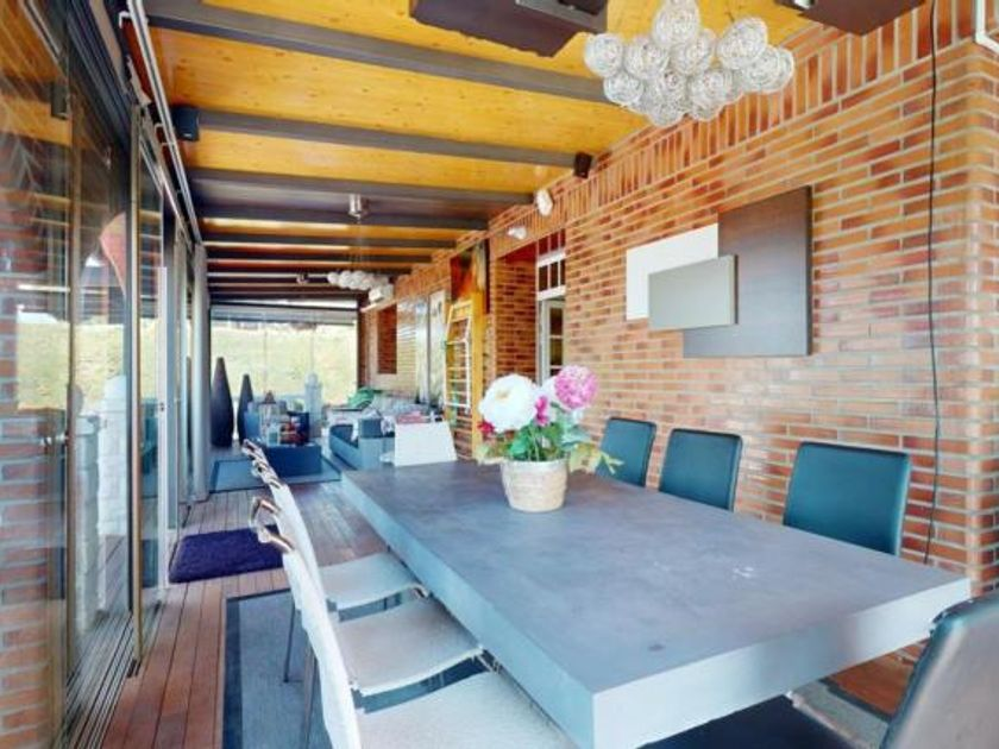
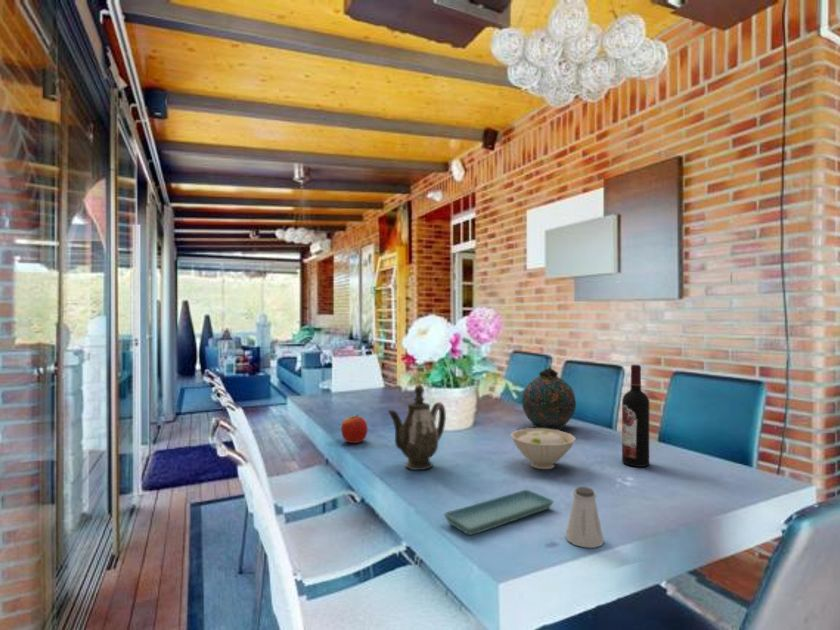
+ saucer [443,489,555,536]
+ teapot [387,383,447,471]
+ apple [340,413,368,444]
+ bowl [509,428,577,470]
+ snuff bottle [521,366,577,431]
+ saltshaker [565,486,605,549]
+ wine bottle [621,364,650,468]
